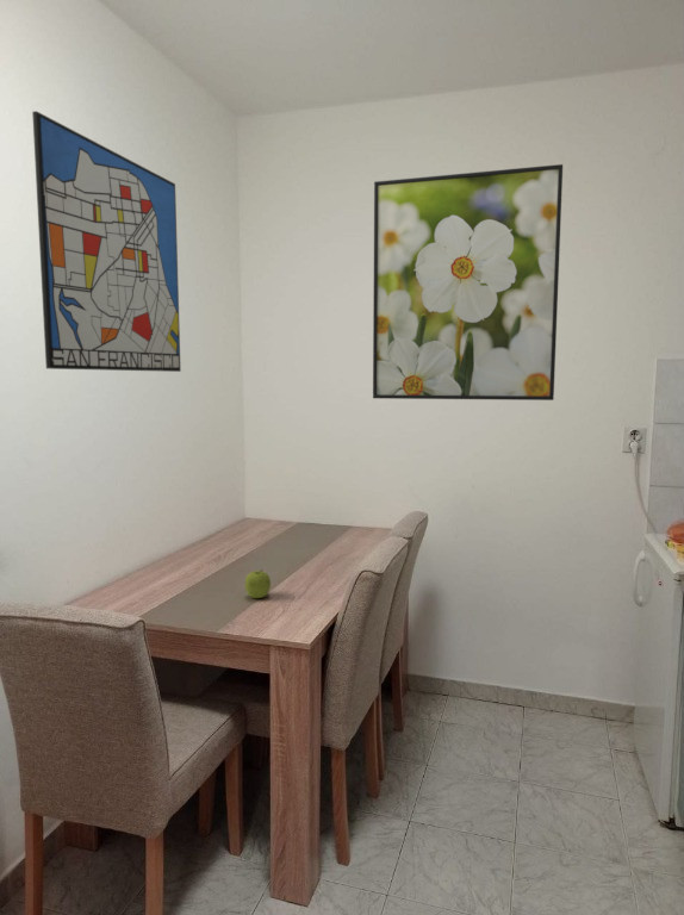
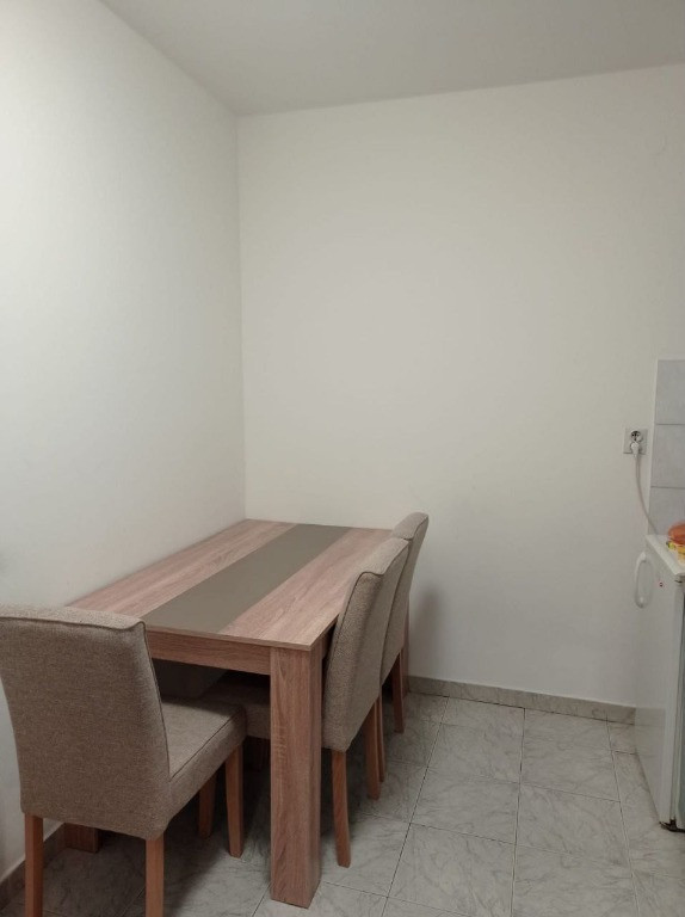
- fruit [244,568,272,599]
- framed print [372,163,564,402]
- wall art [31,110,182,373]
